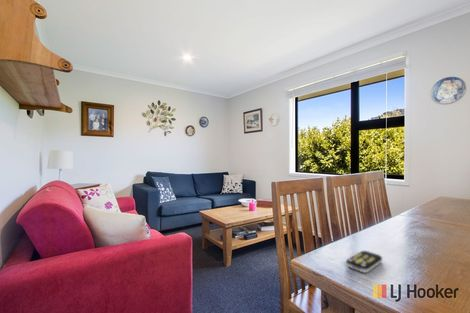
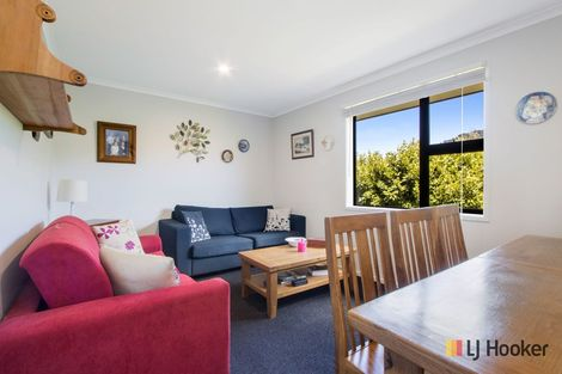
- remote control [345,250,383,274]
